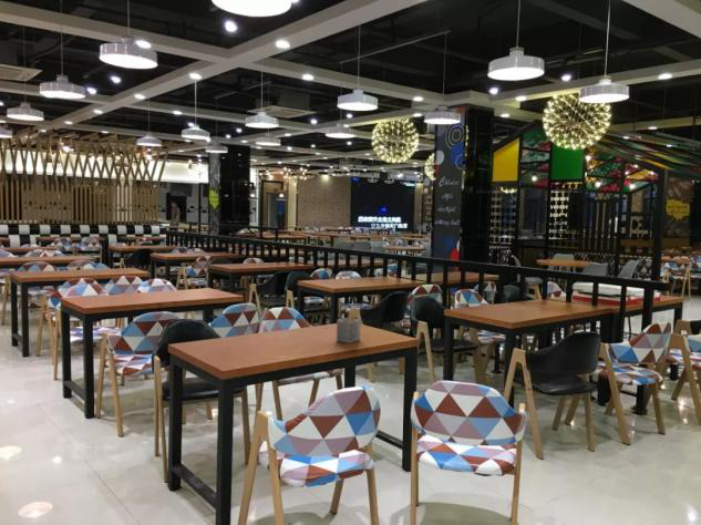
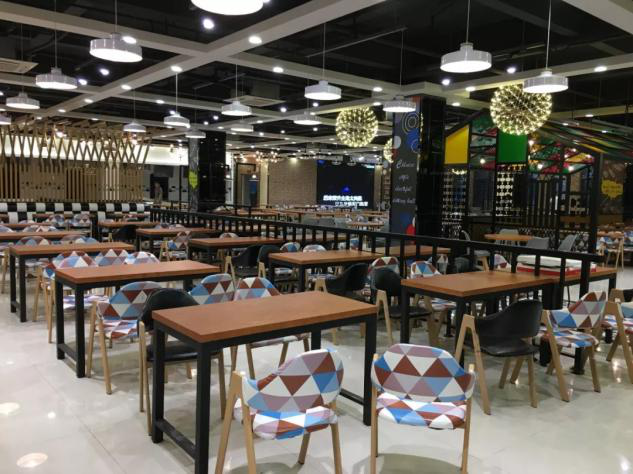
- napkin holder [336,310,362,344]
